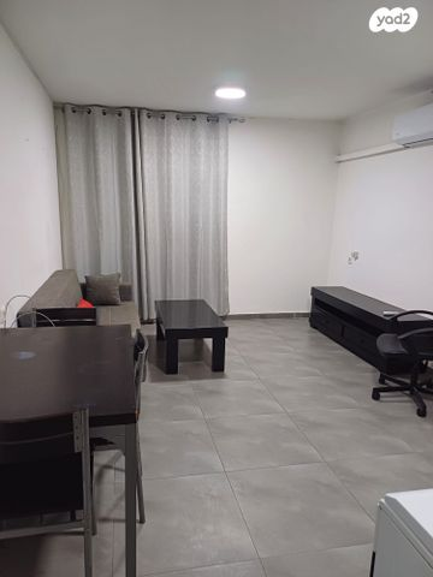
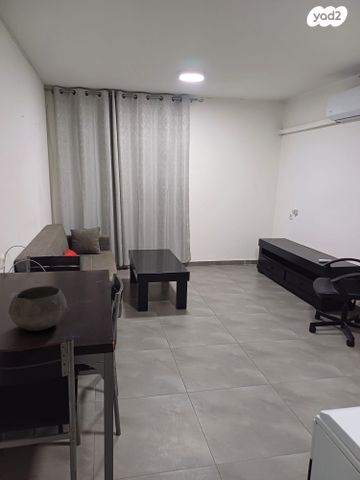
+ bowl [8,285,69,332]
